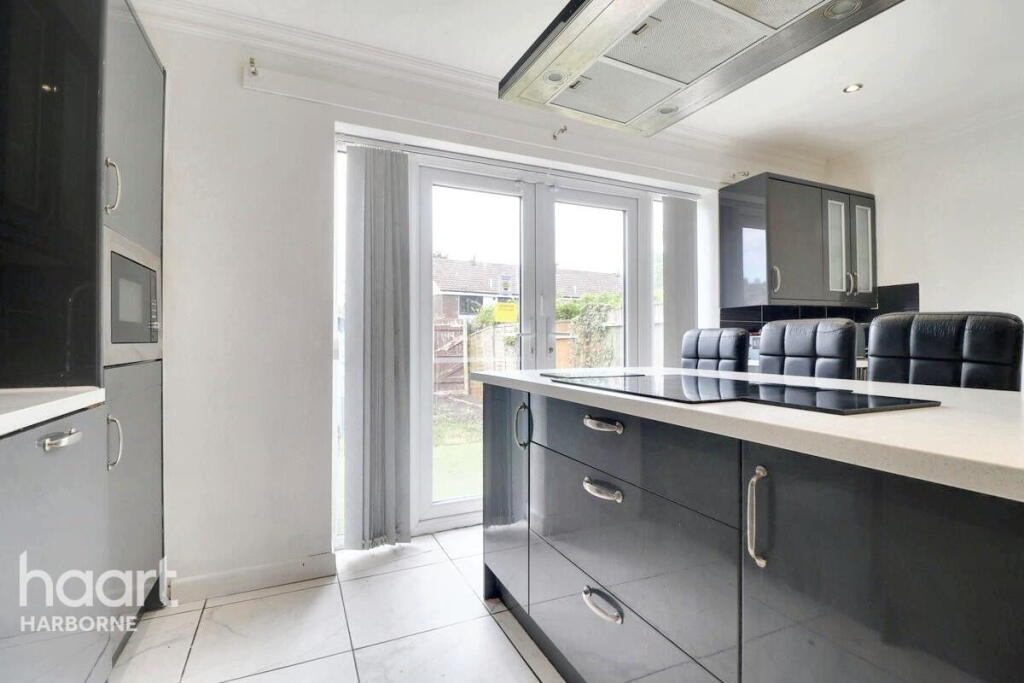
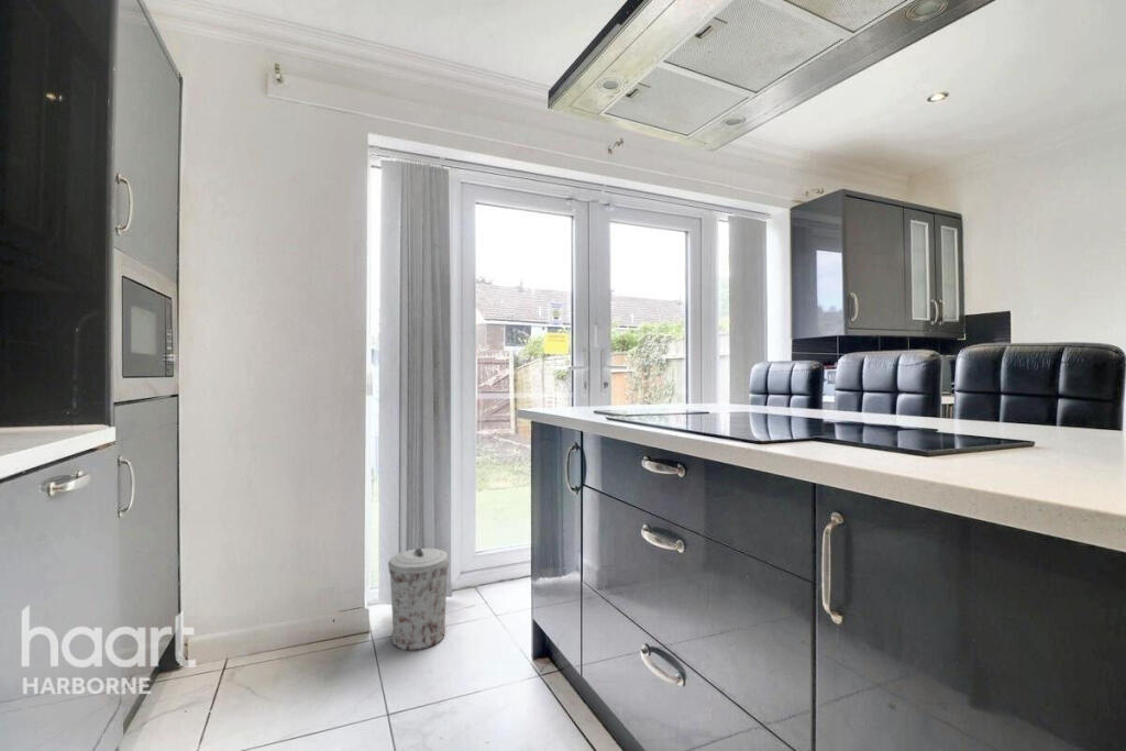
+ trash can [387,548,451,651]
